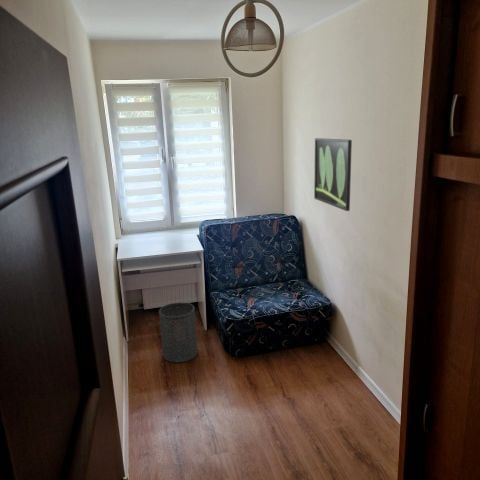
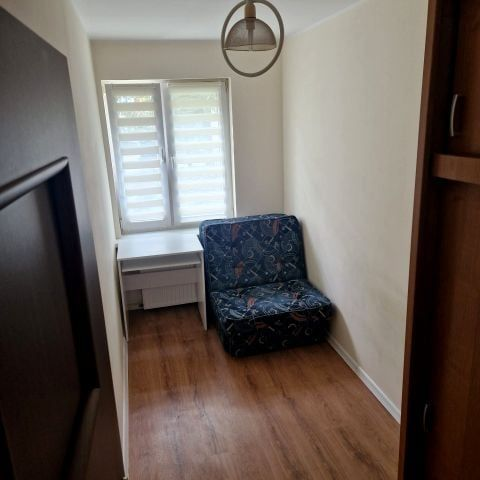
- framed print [313,137,353,212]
- trash can [158,301,199,364]
